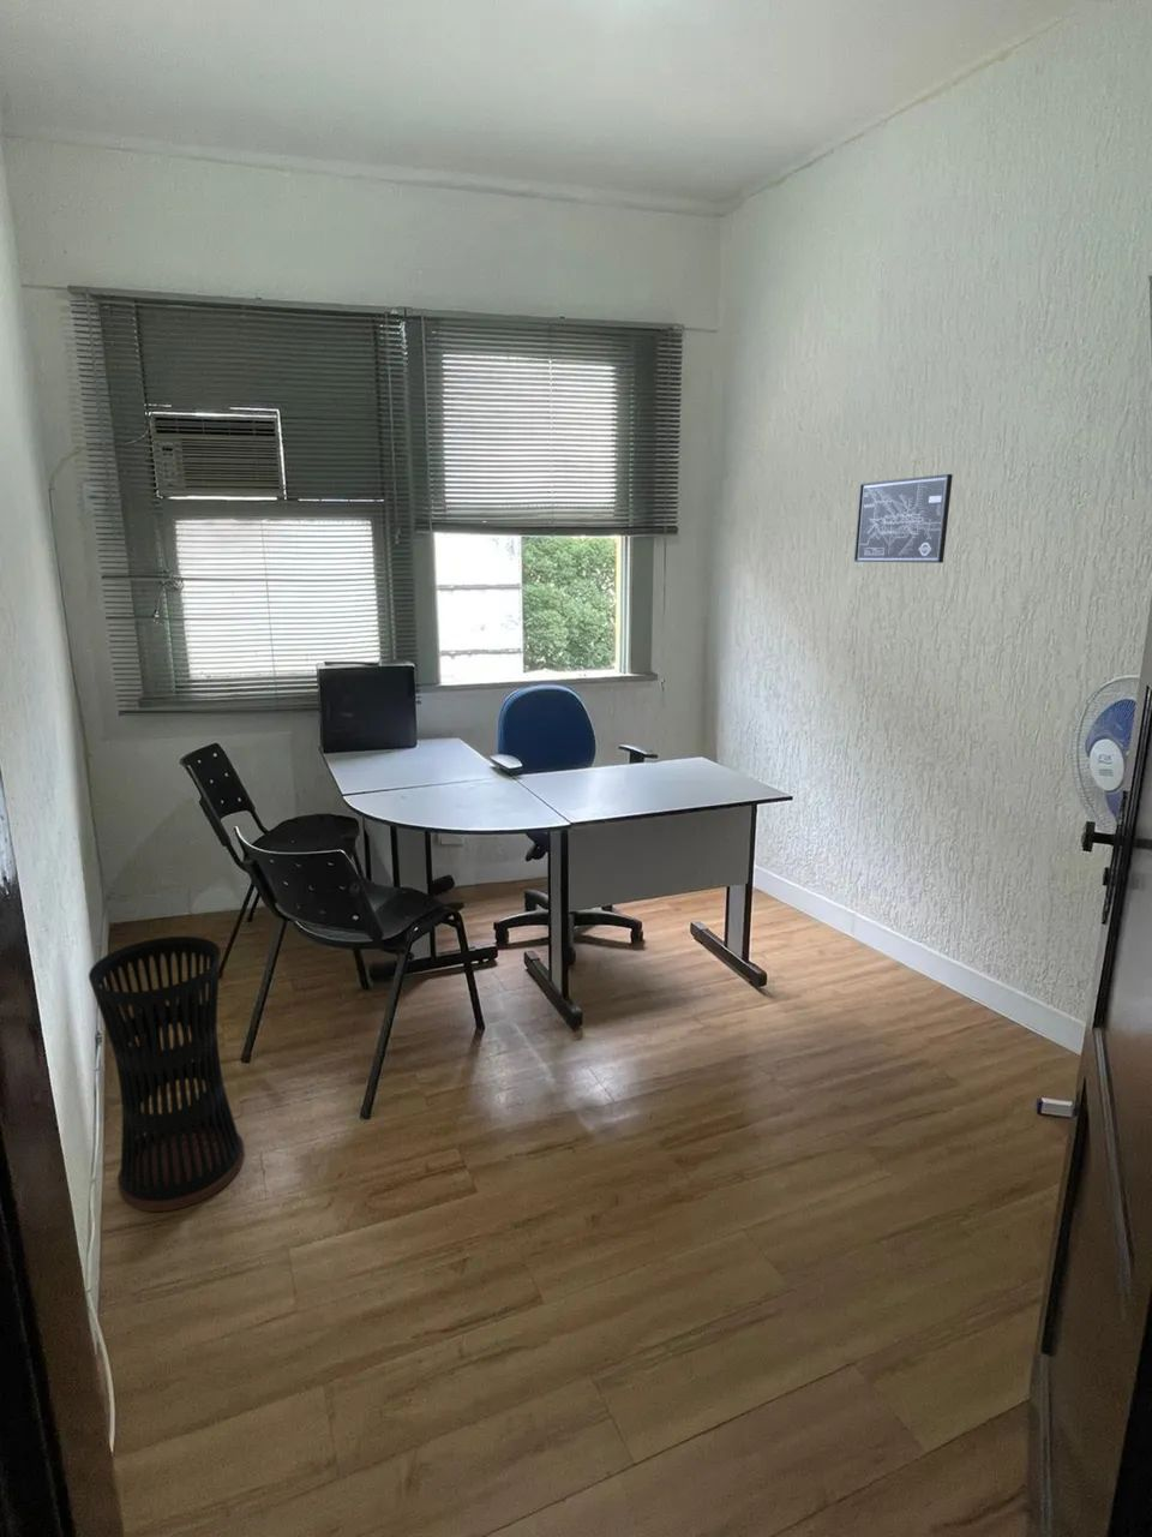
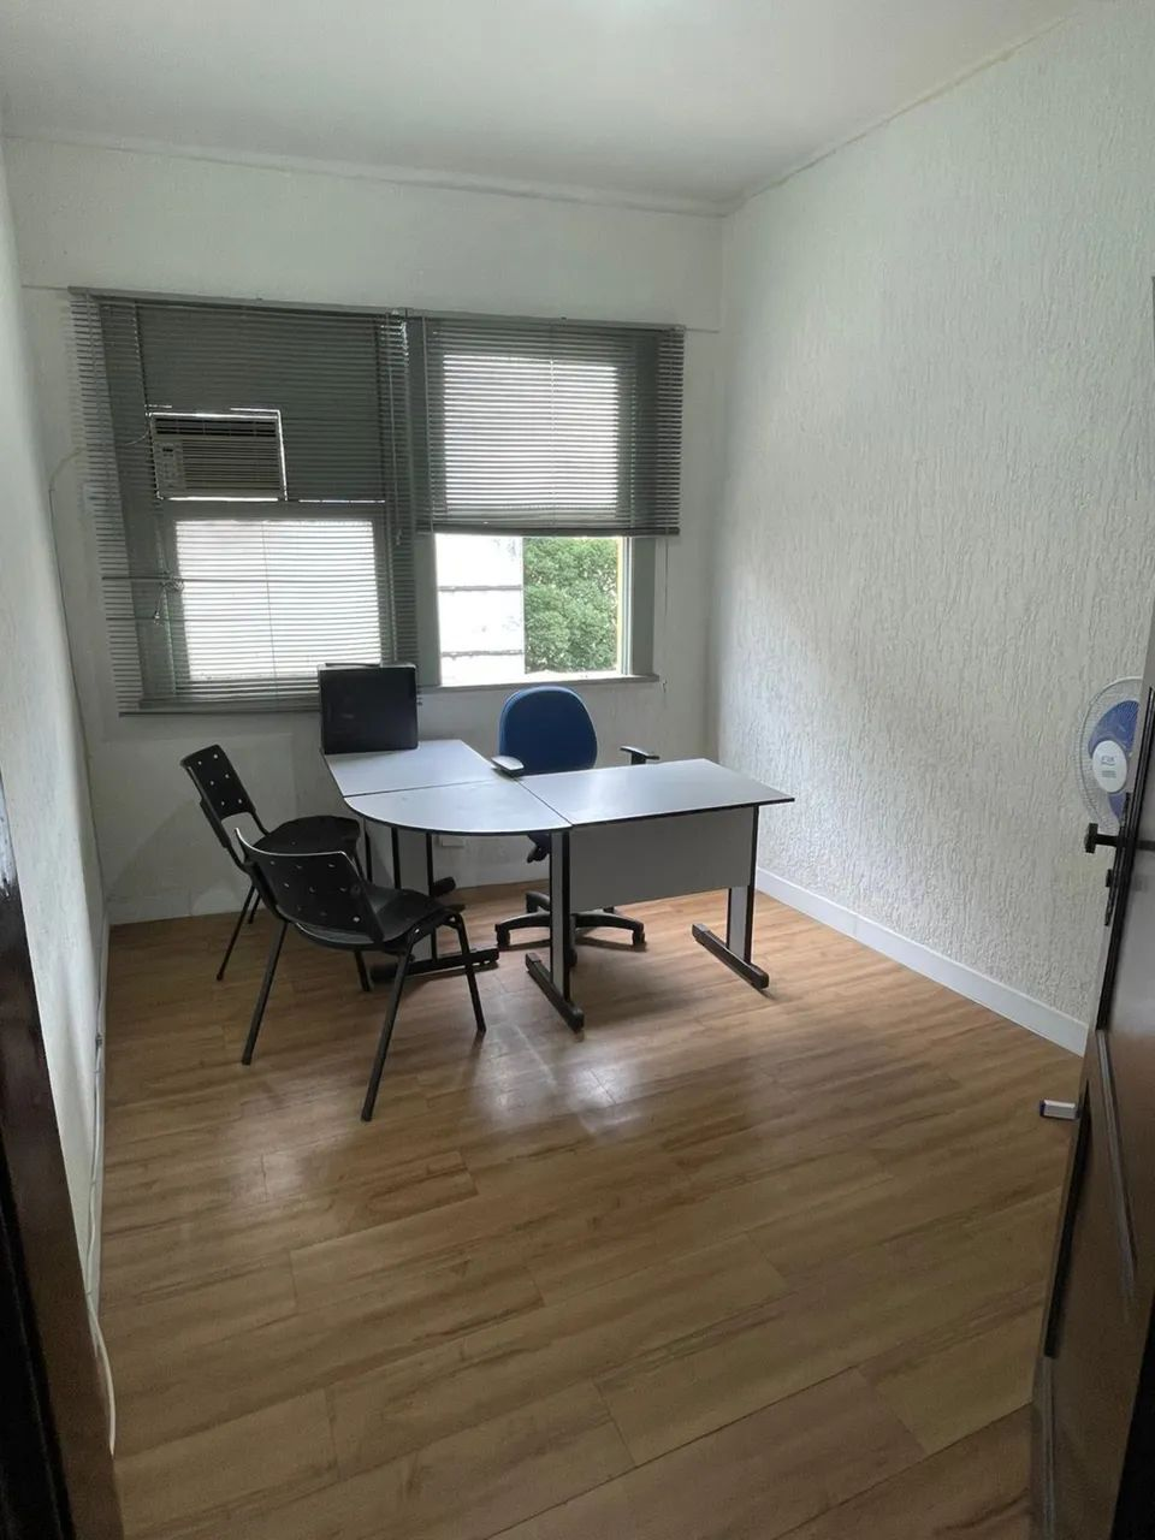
- wall art [853,473,954,564]
- umbrella stand [87,936,246,1213]
